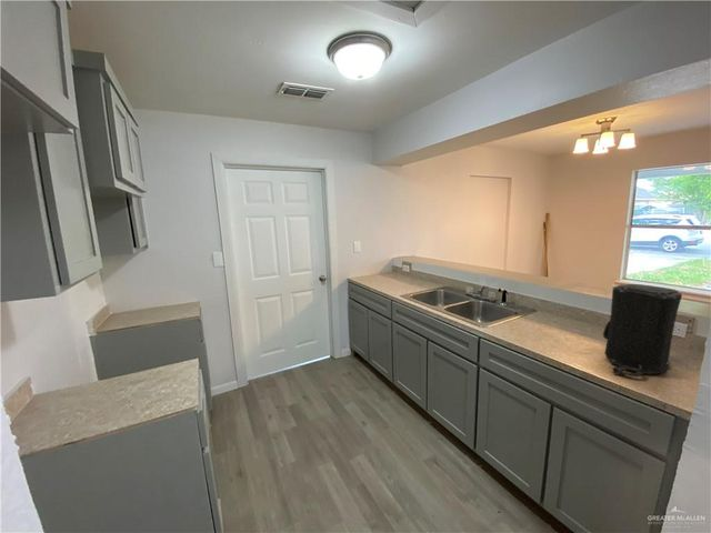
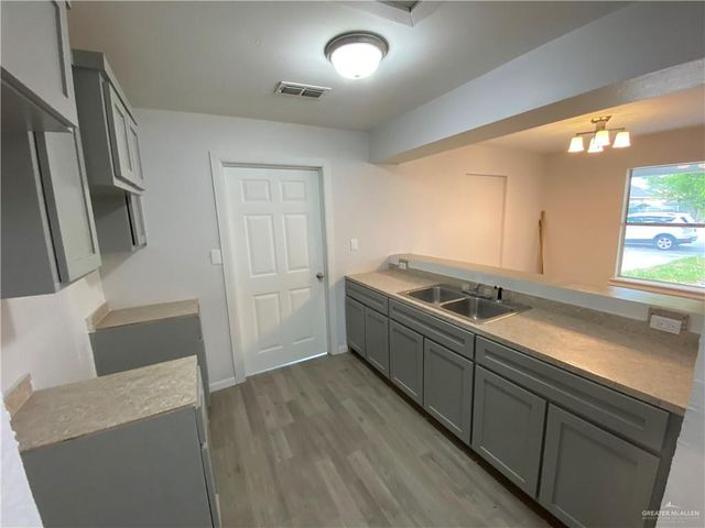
- coffee maker [602,283,683,378]
